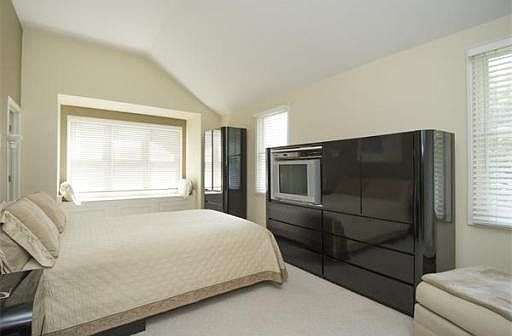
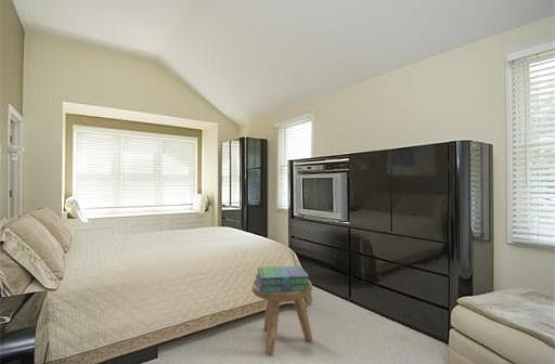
+ stool [250,278,313,356]
+ stack of books [255,264,312,292]
